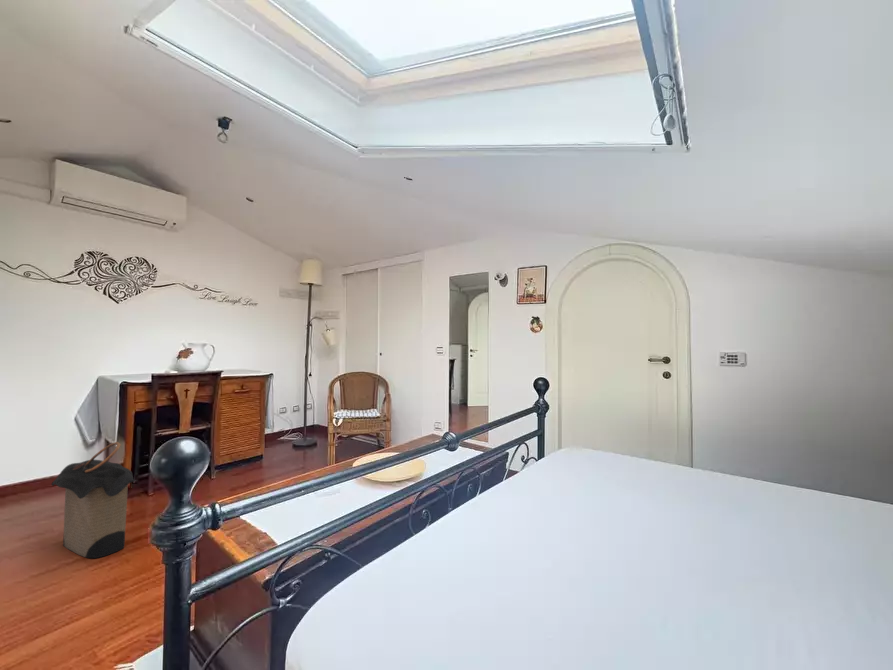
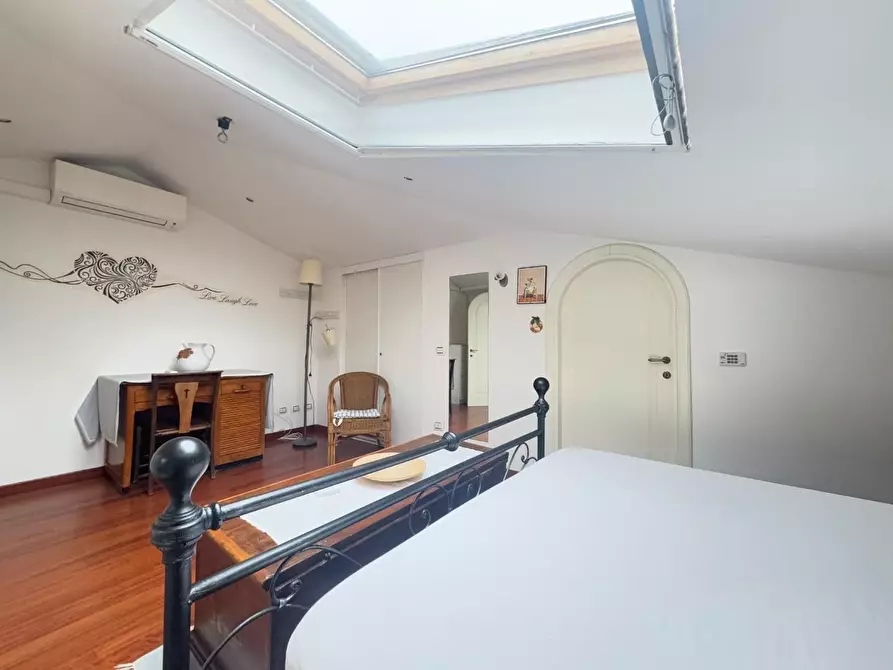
- laundry hamper [51,441,138,559]
